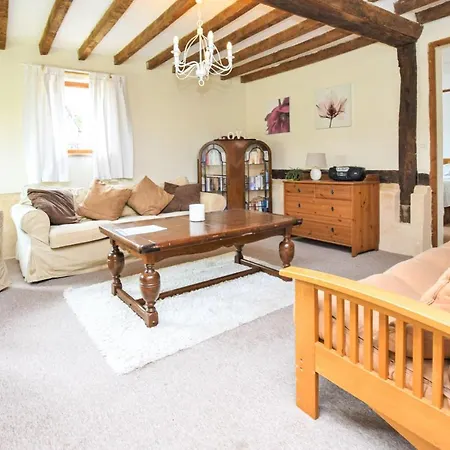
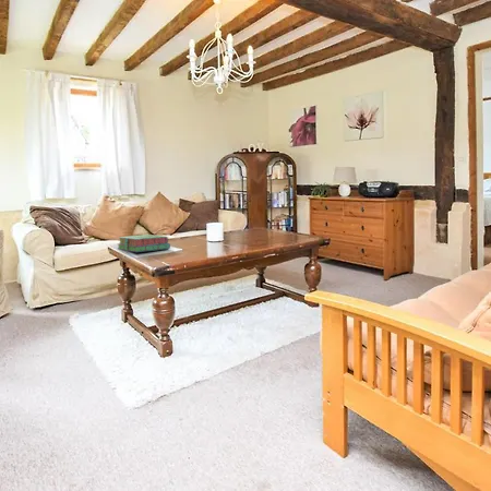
+ stack of books [116,233,171,253]
